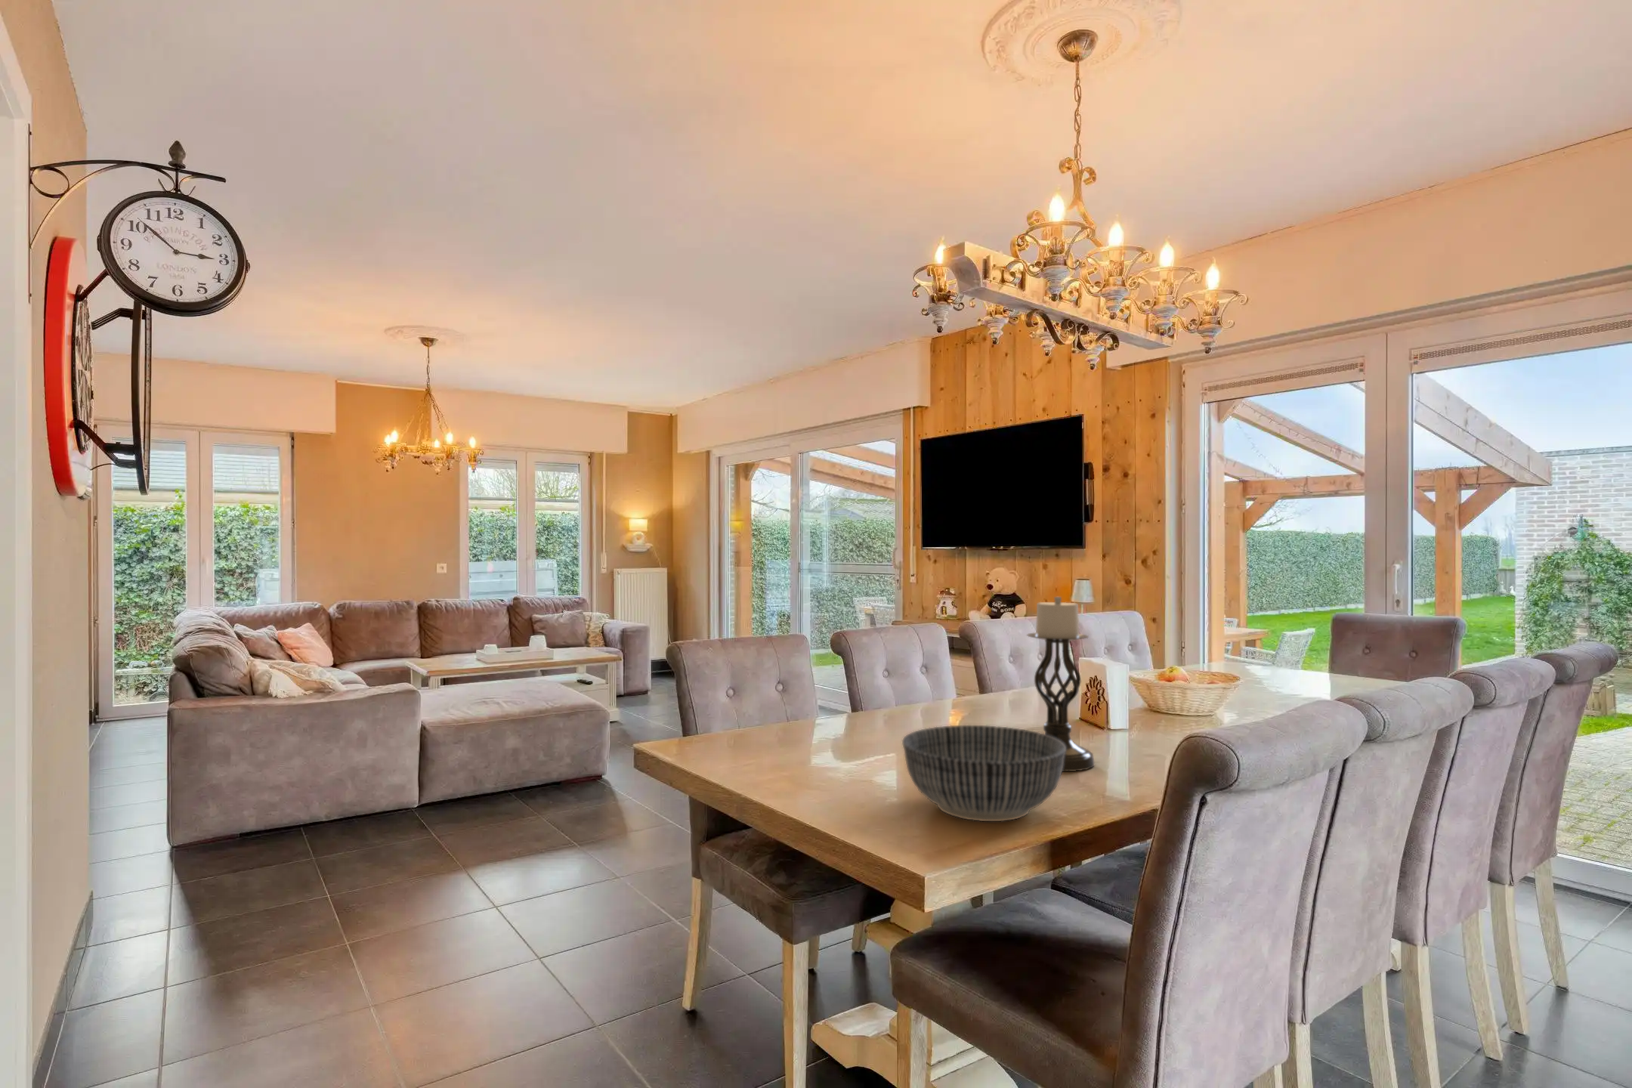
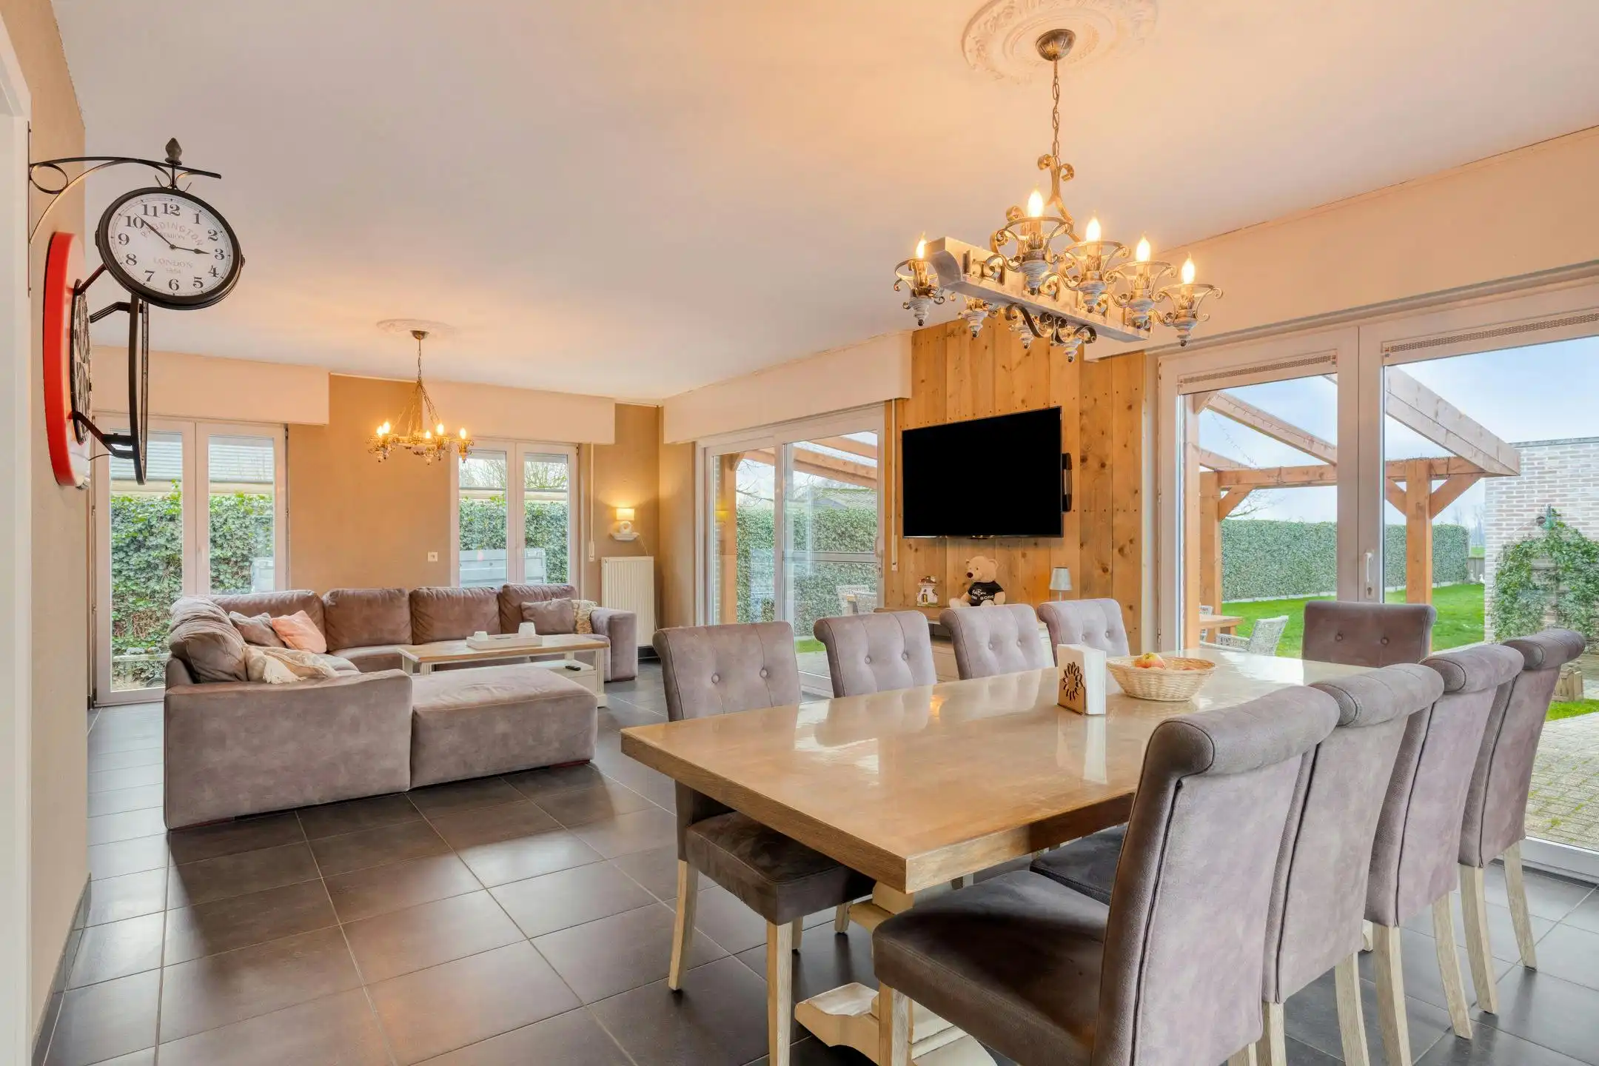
- bowl [901,725,1066,822]
- candle holder [1026,596,1095,772]
